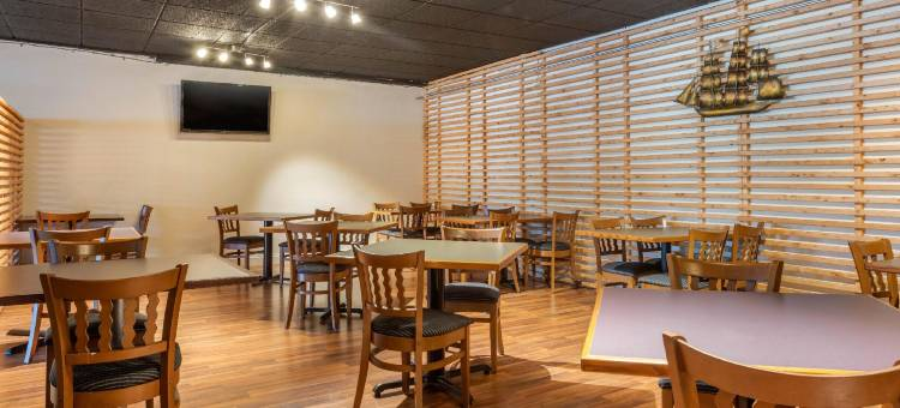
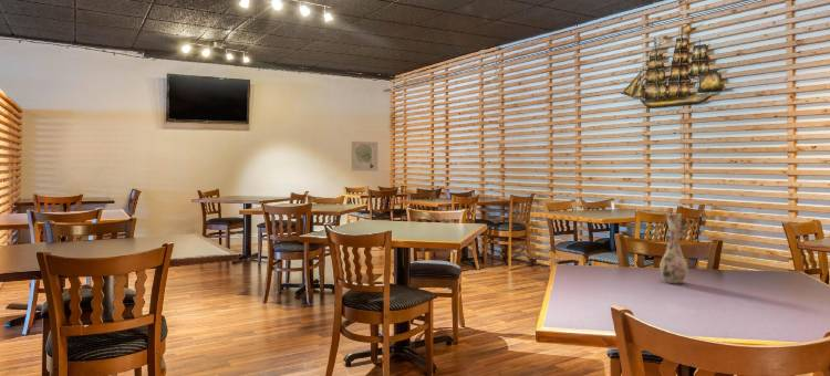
+ wall art [351,140,378,173]
+ vase [658,212,689,284]
